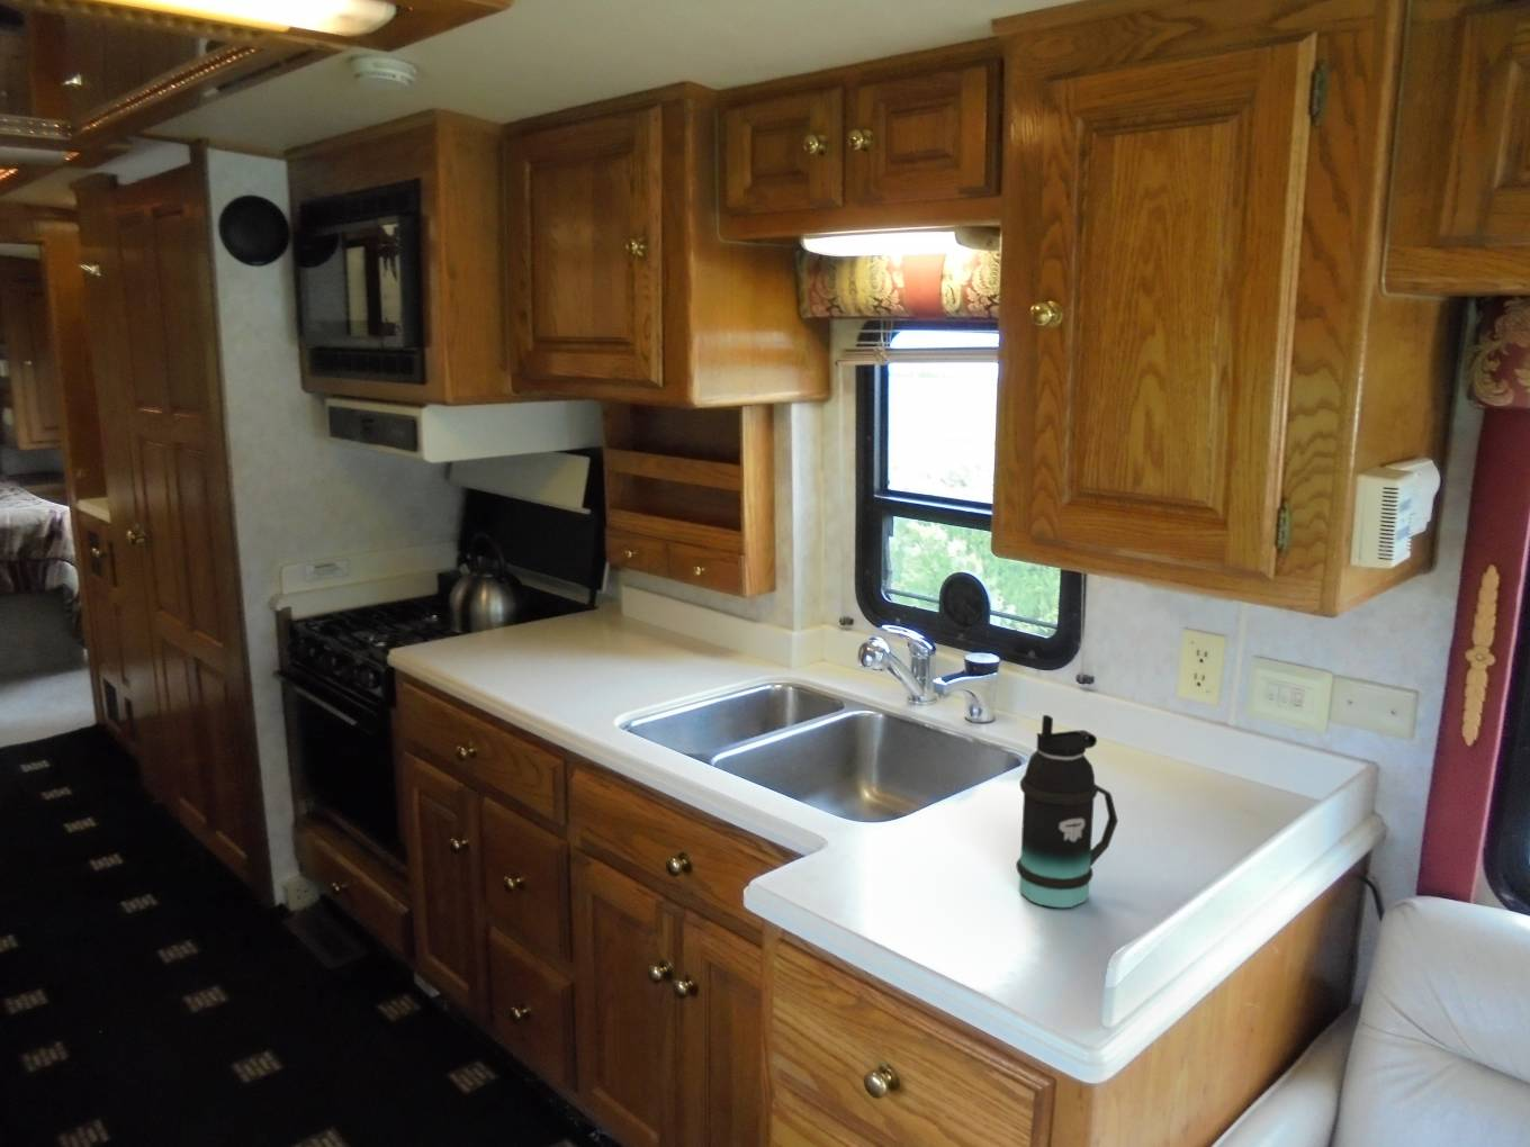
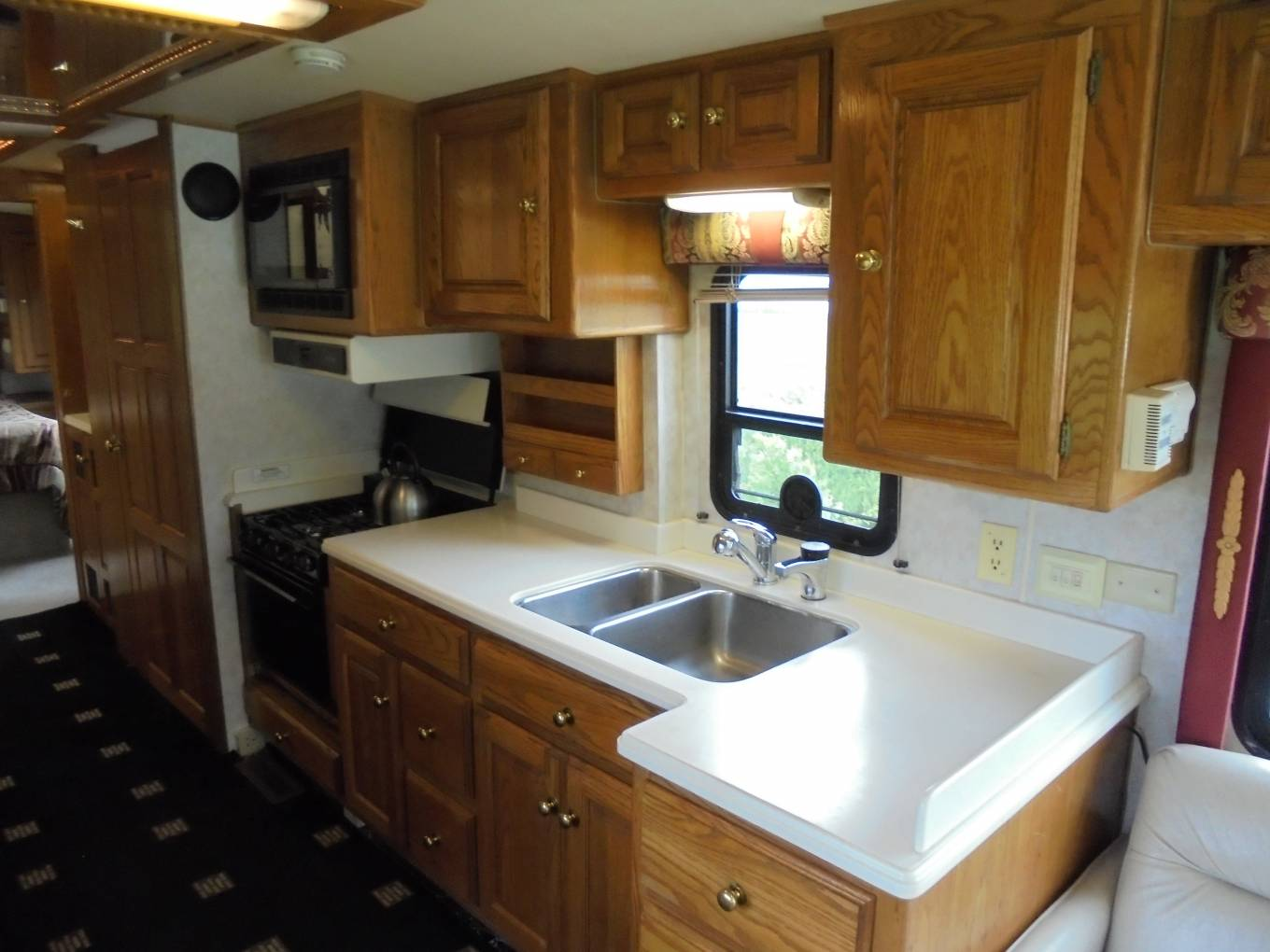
- bottle [1014,714,1119,908]
